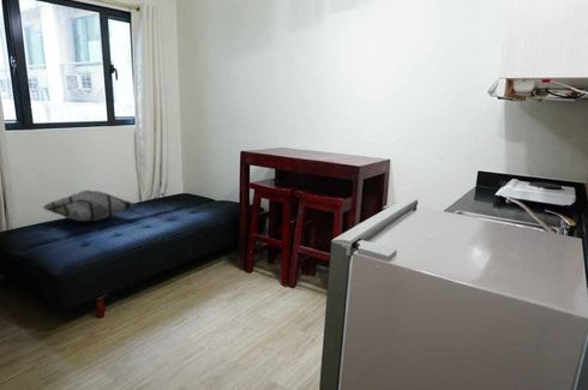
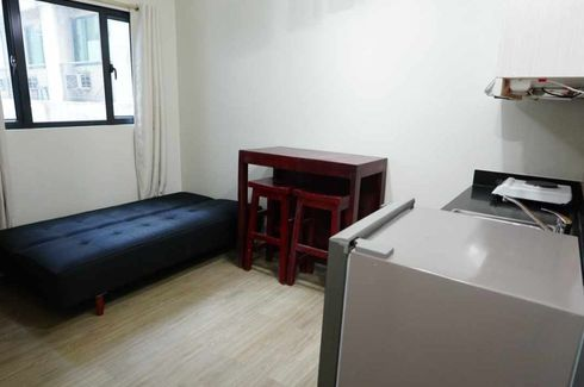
- decorative pillow [42,188,137,223]
